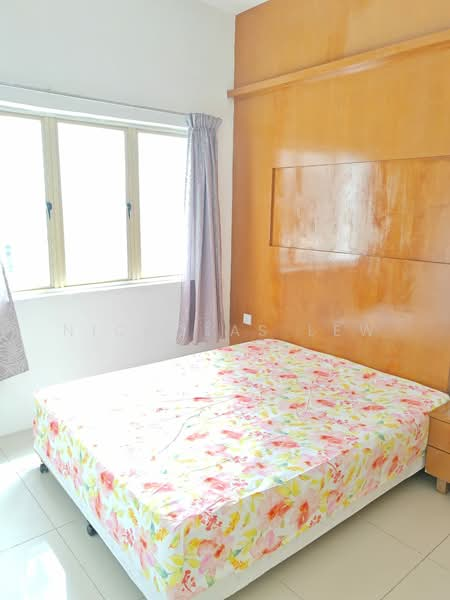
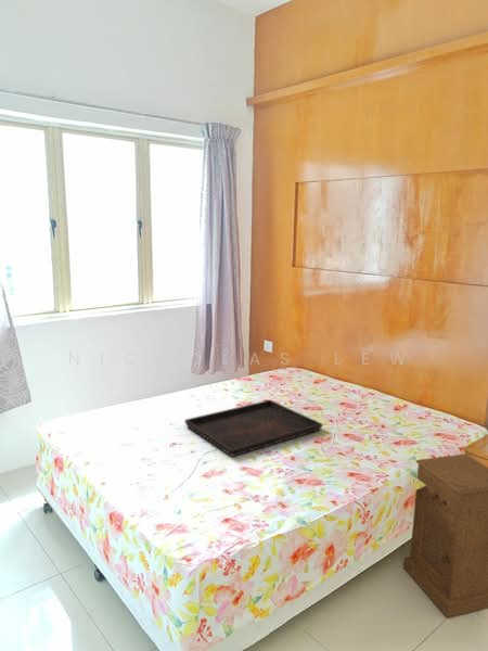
+ nightstand [402,452,488,618]
+ serving tray [183,399,323,458]
